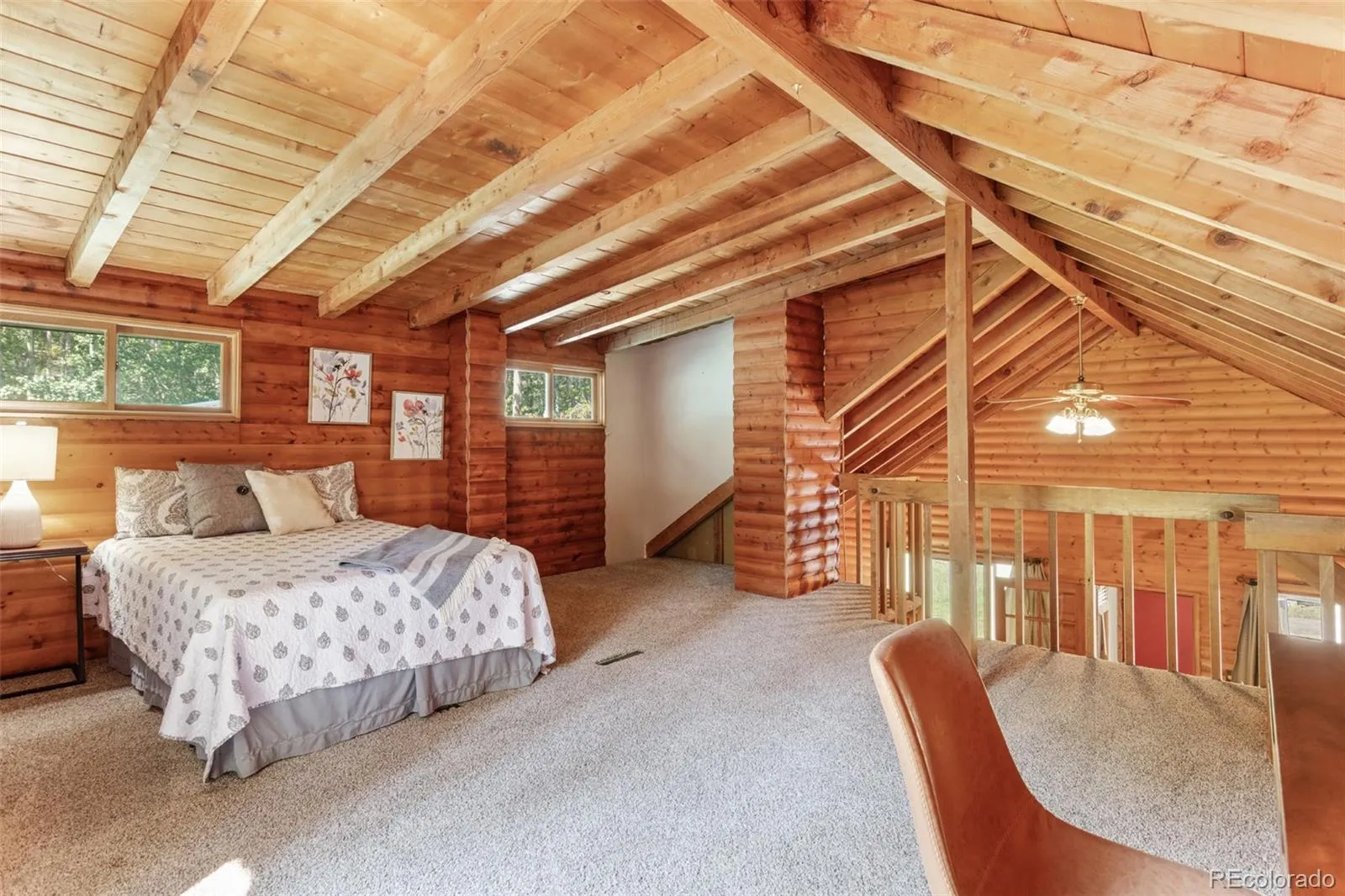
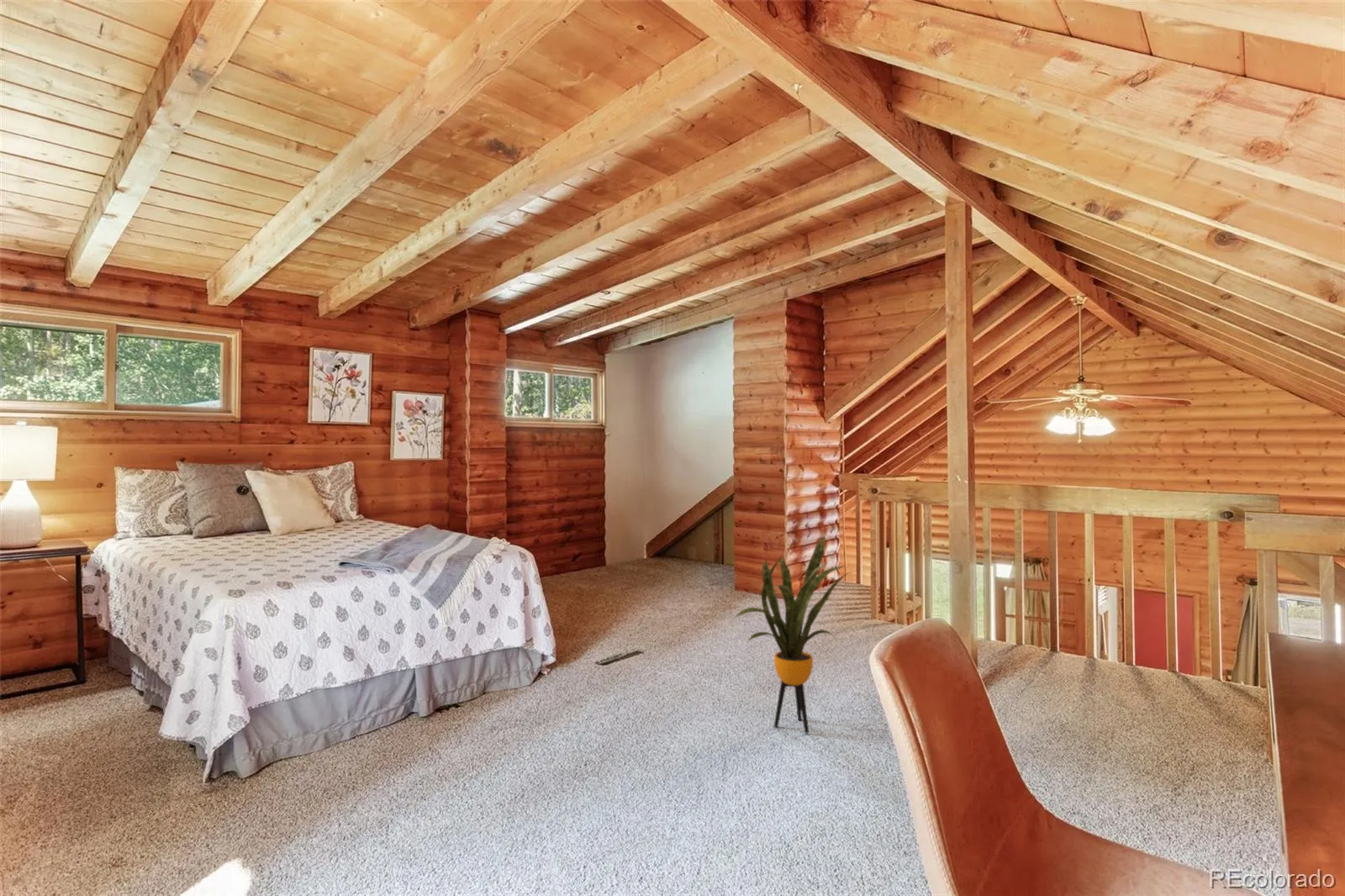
+ house plant [732,535,860,735]
